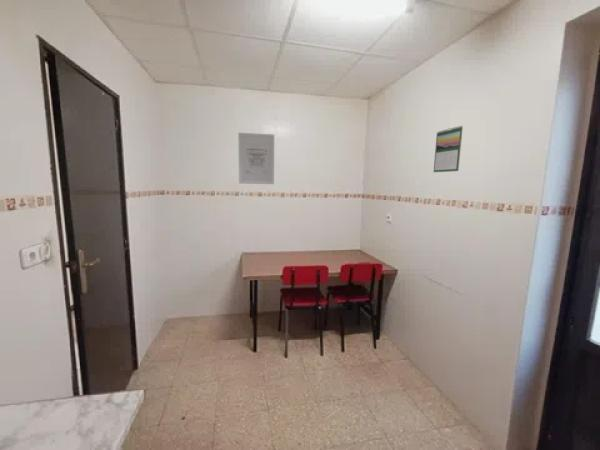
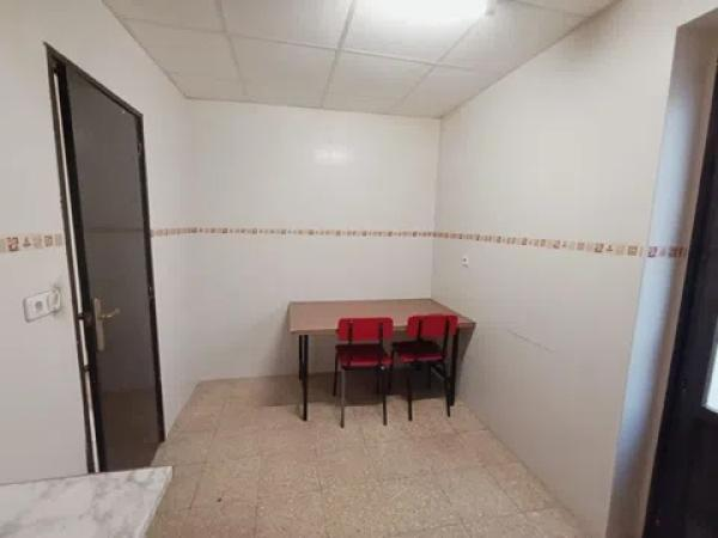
- wall art [237,132,275,185]
- calendar [433,125,464,173]
